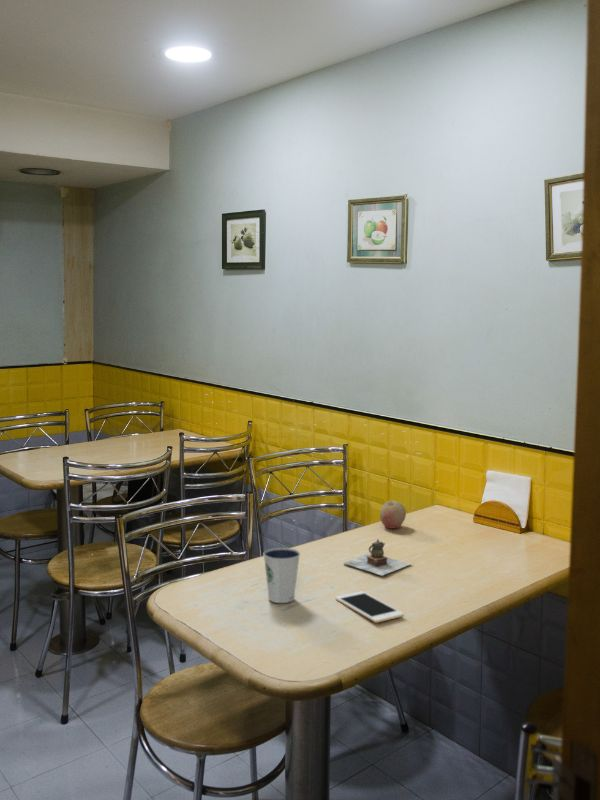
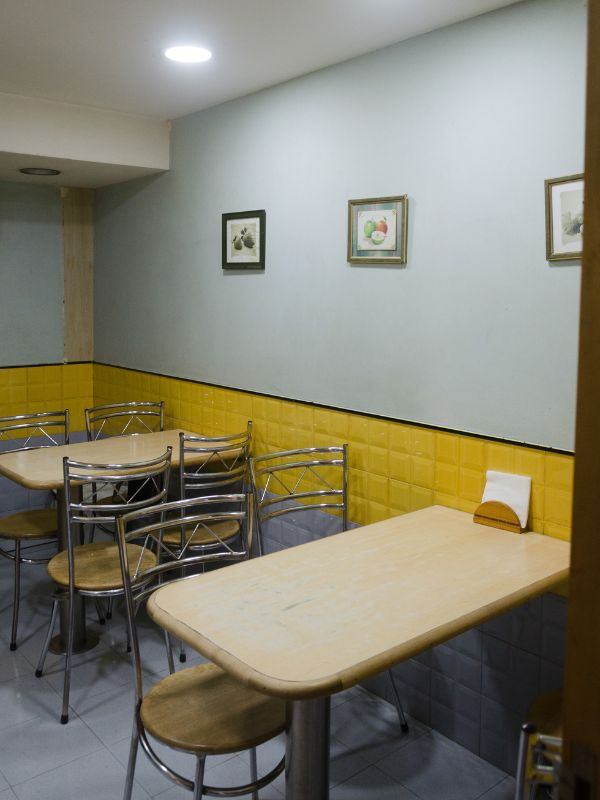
- dixie cup [262,547,301,604]
- teapot [343,538,413,577]
- cell phone [335,591,404,624]
- fruit [379,500,407,530]
